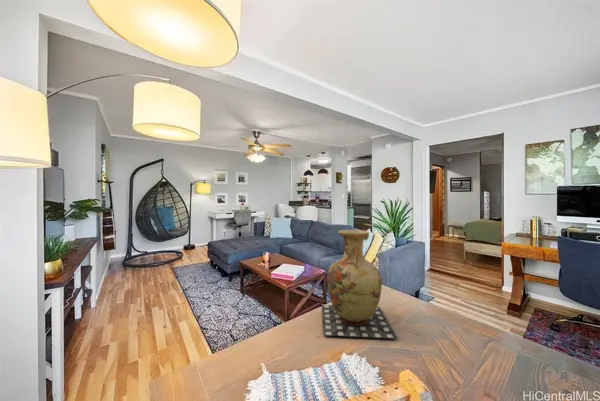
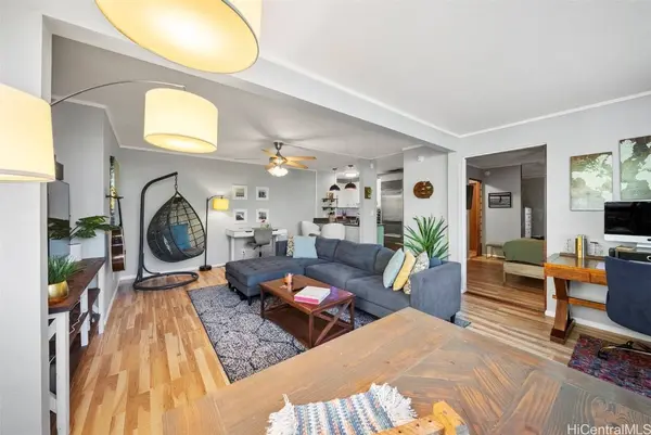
- vase [321,229,398,339]
